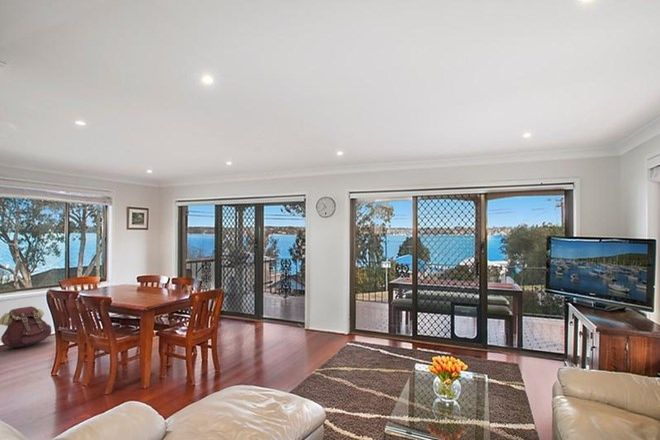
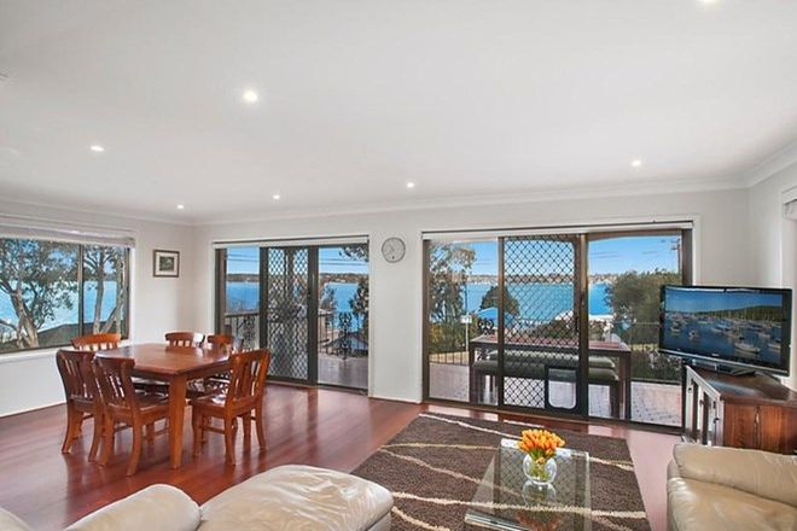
- backpack [0,305,52,349]
